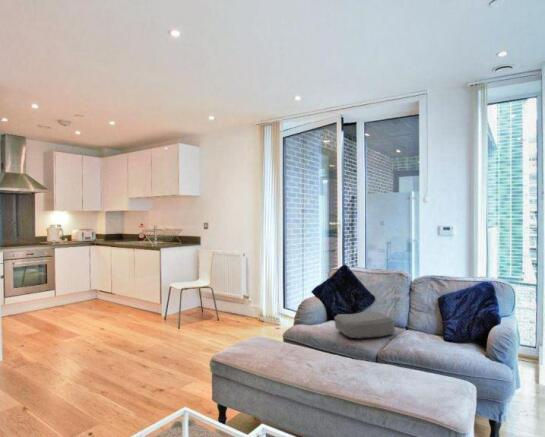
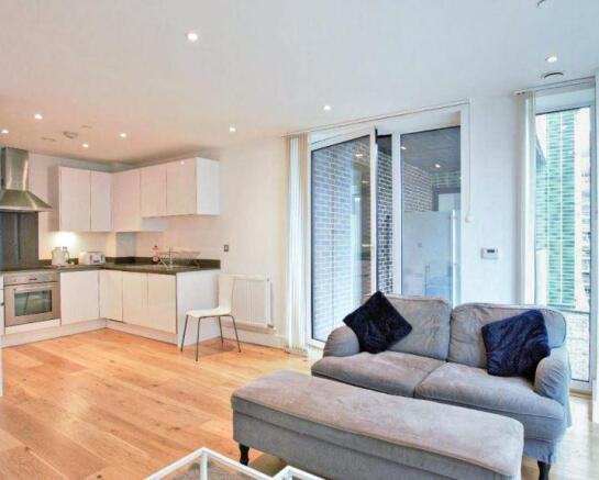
- cushion [333,310,396,340]
